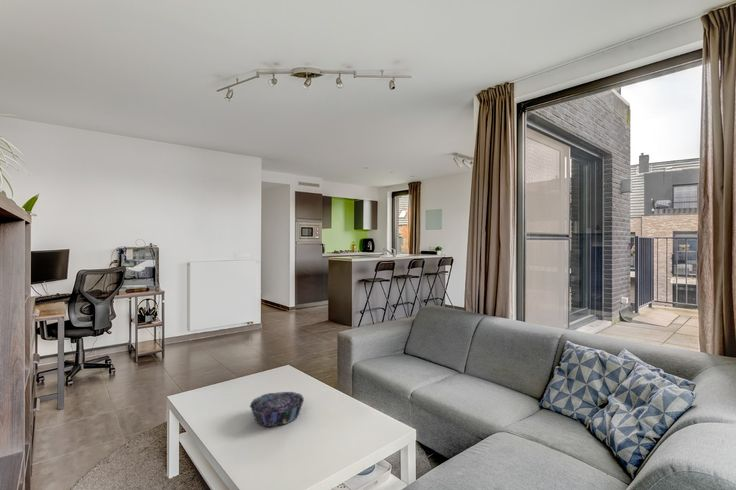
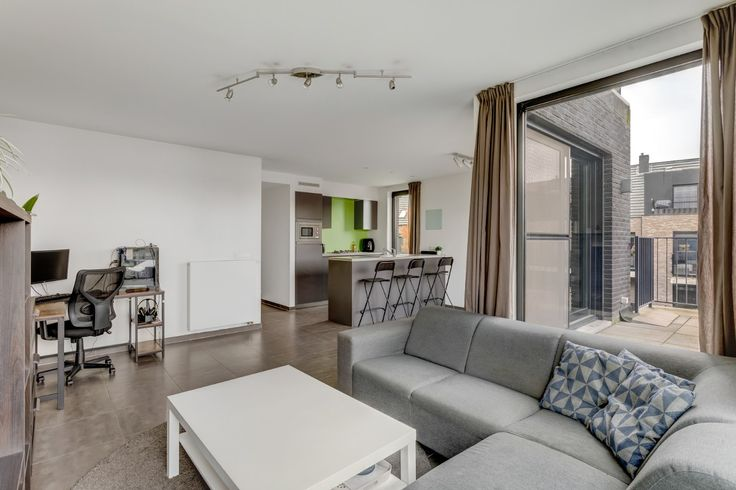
- decorative bowl [249,391,305,428]
